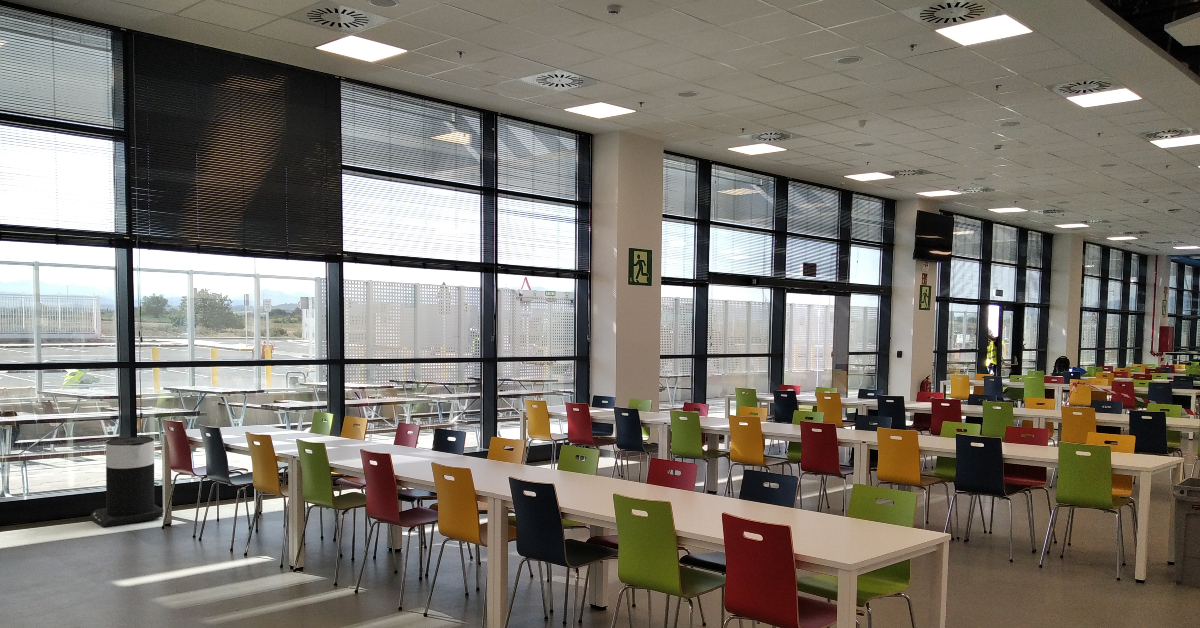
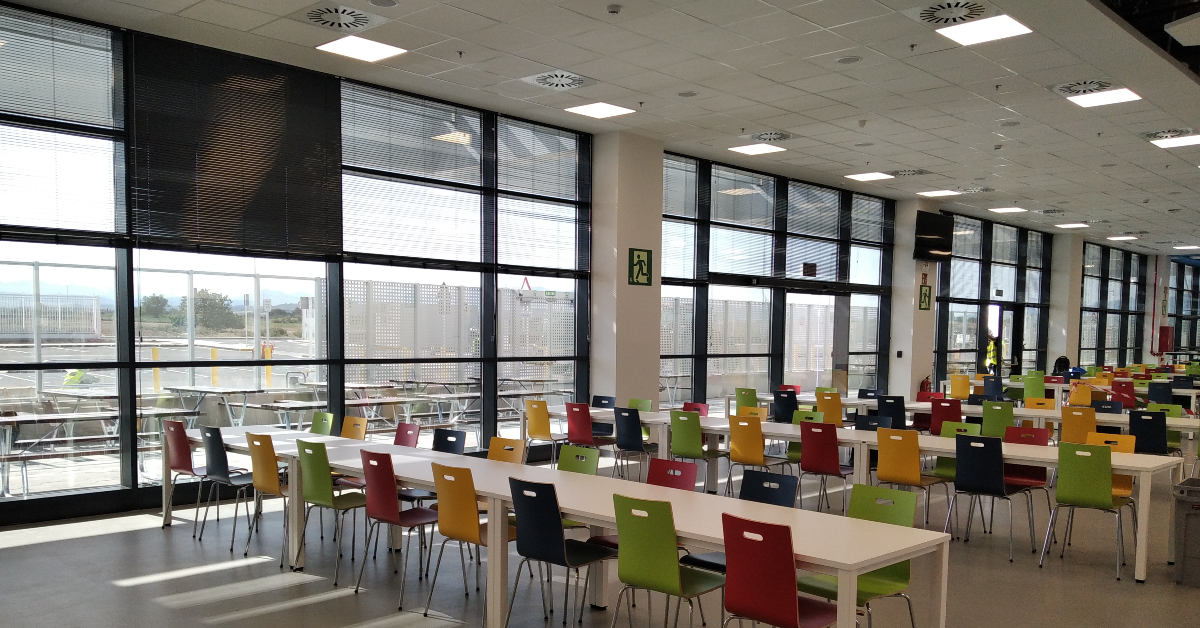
- trash can [89,435,164,529]
